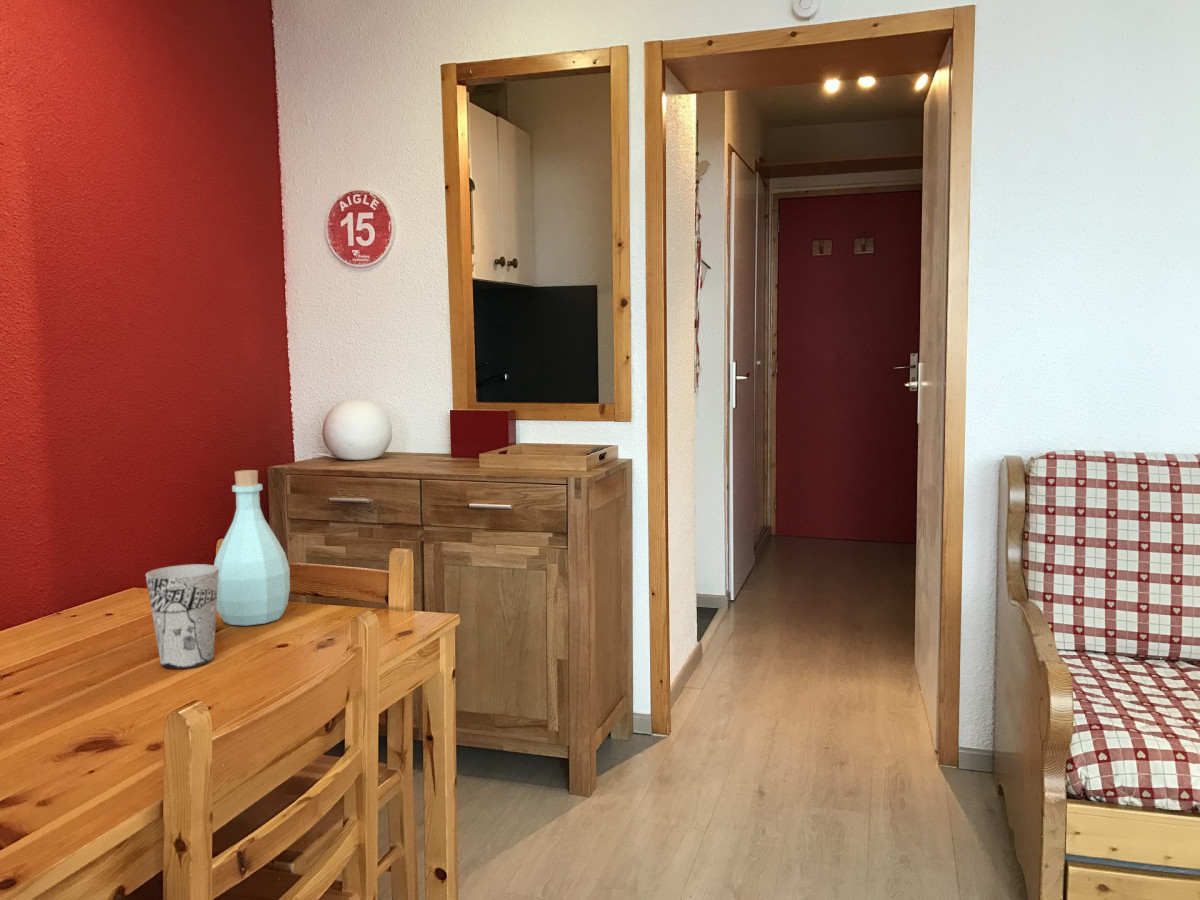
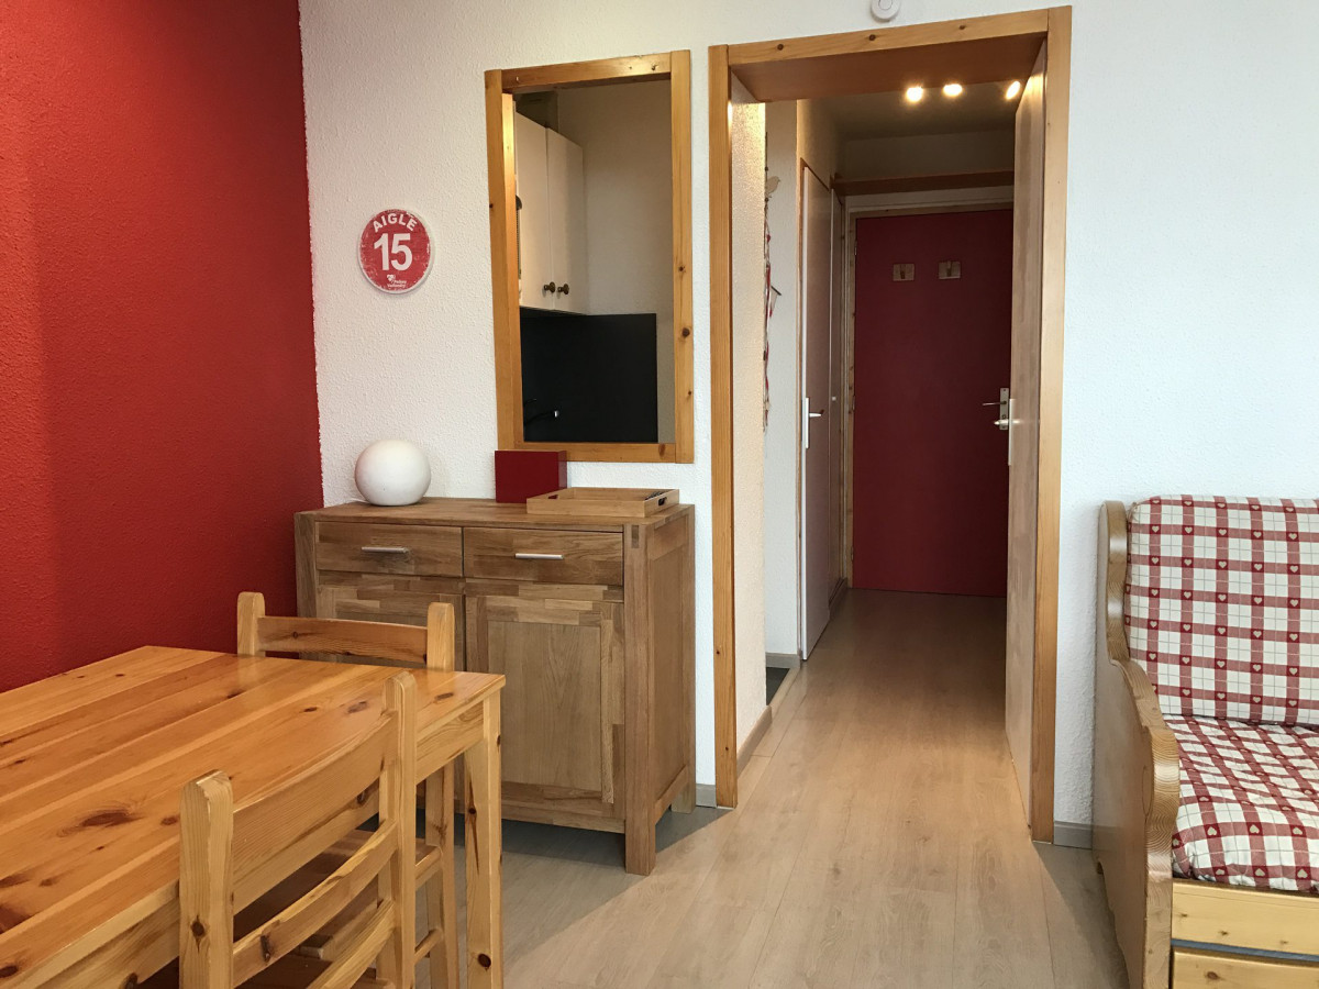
- cup [145,563,219,669]
- bottle [213,469,291,626]
